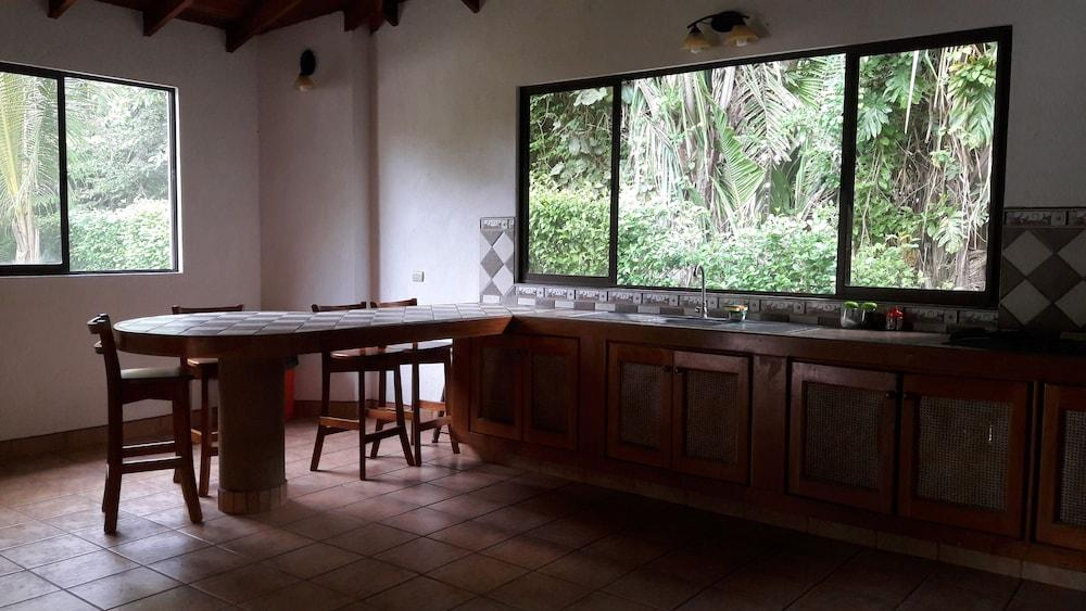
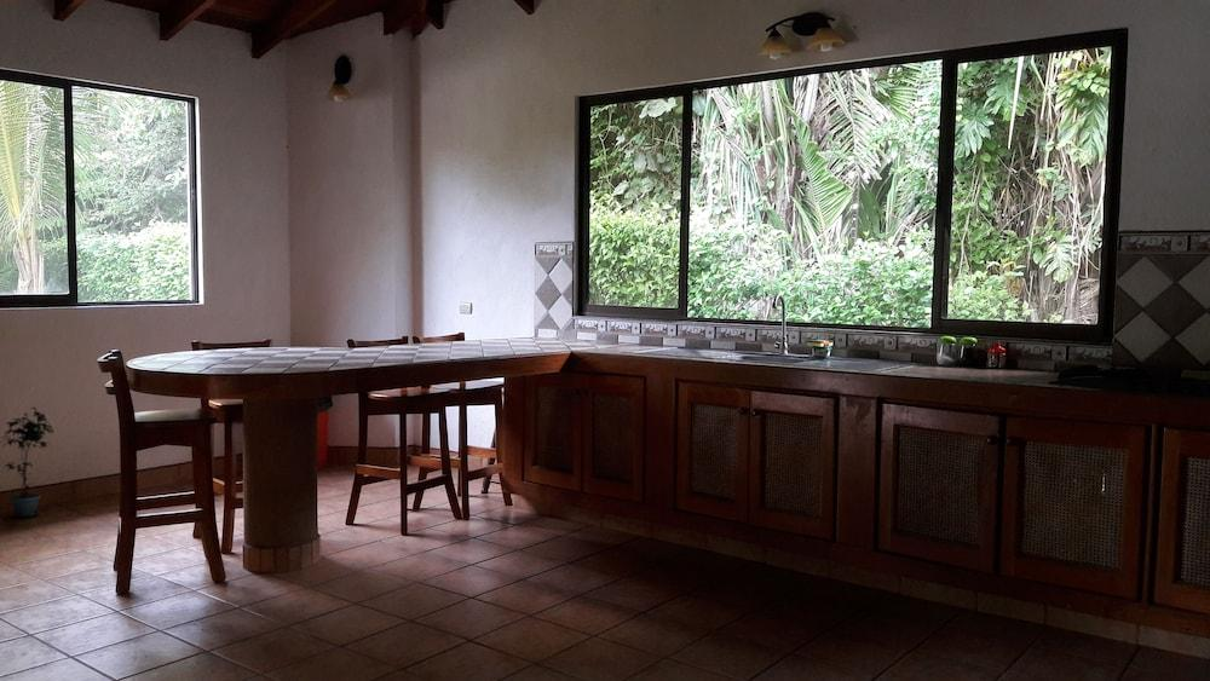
+ potted plant [0,406,54,518]
